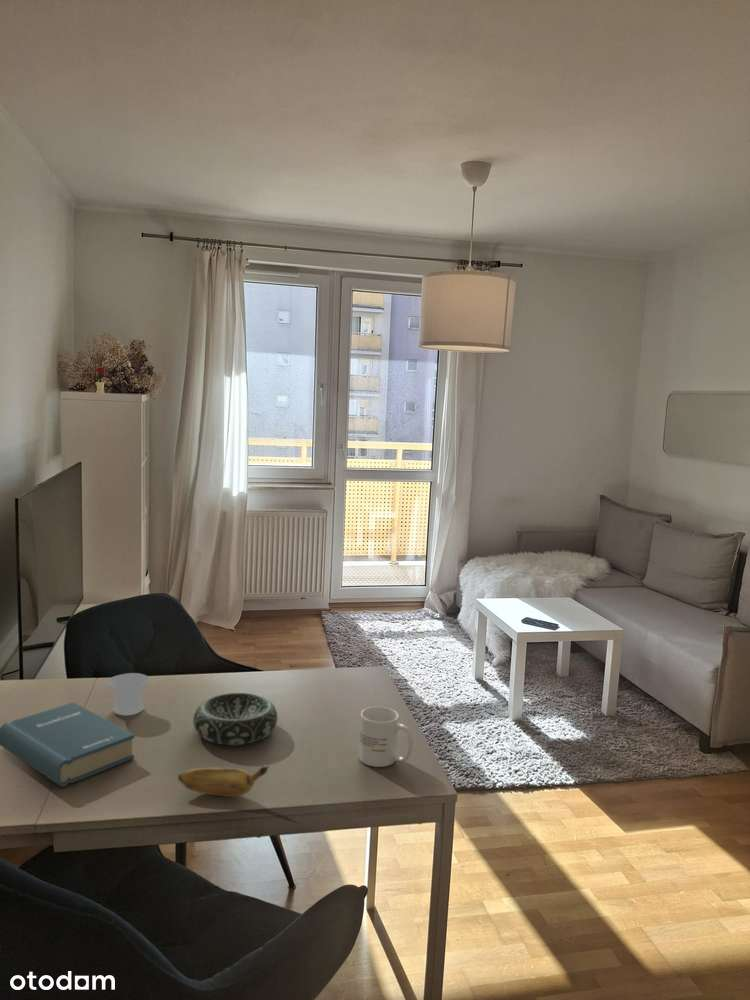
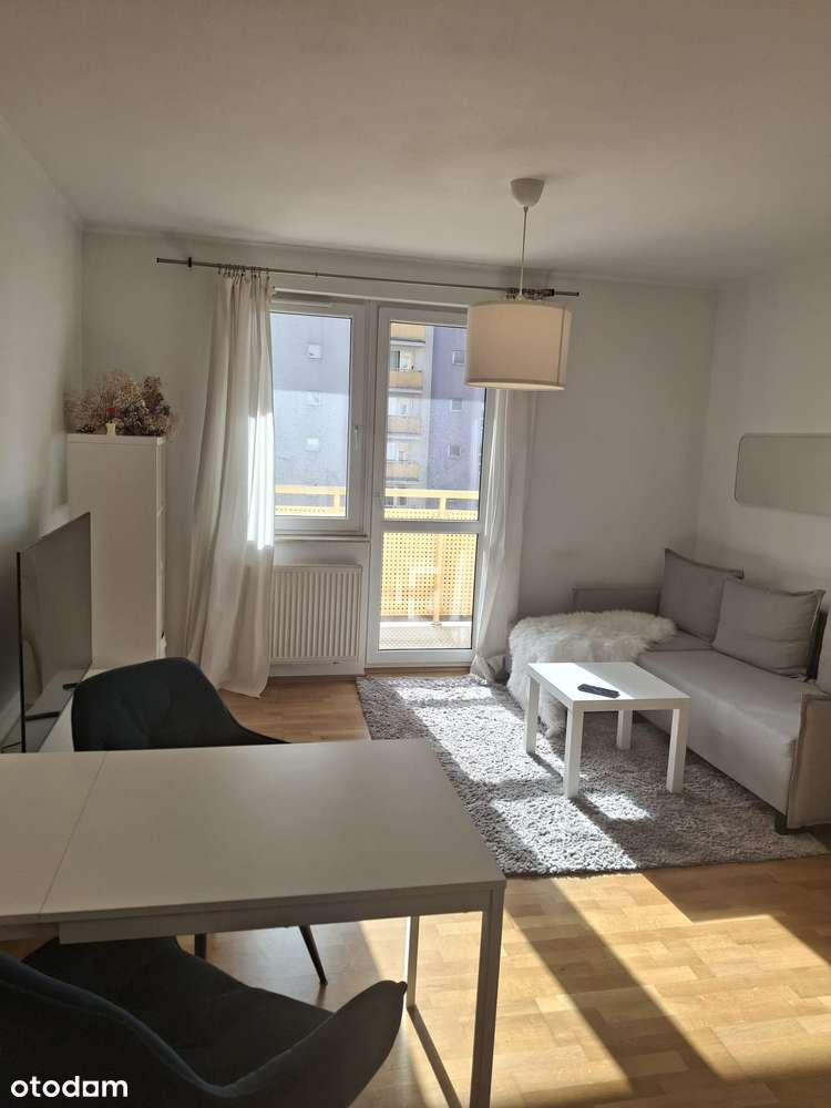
- mug [358,706,414,768]
- banana [177,765,270,798]
- hardback book [0,701,135,788]
- cup [107,672,150,716]
- decorative bowl [192,692,279,746]
